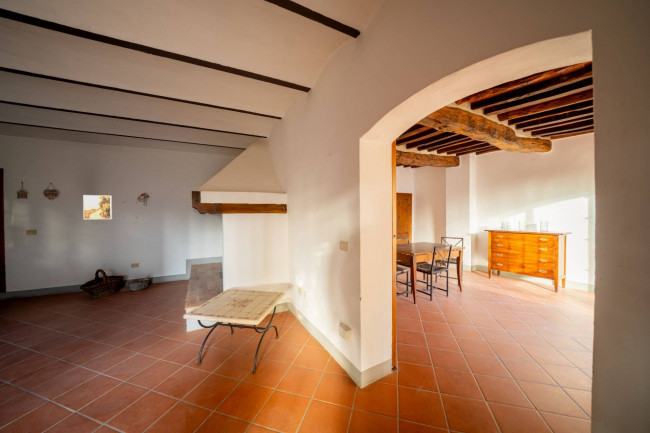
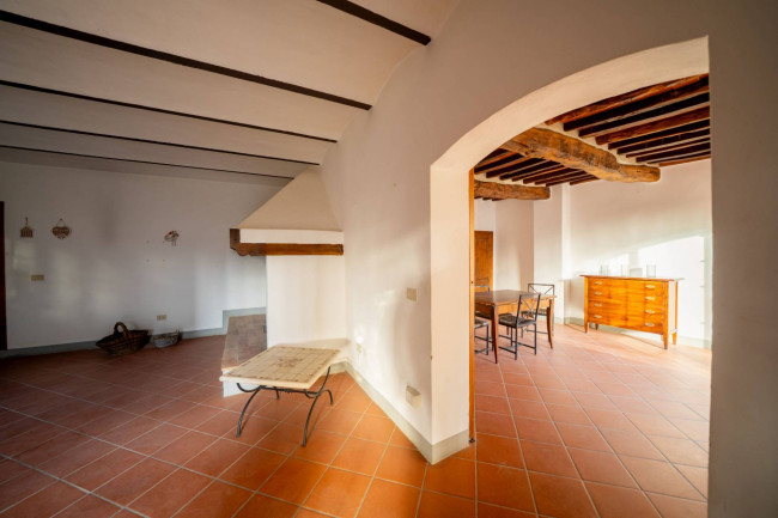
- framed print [82,194,113,220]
